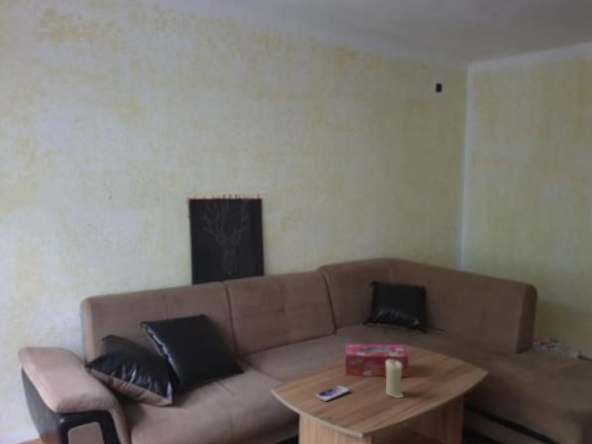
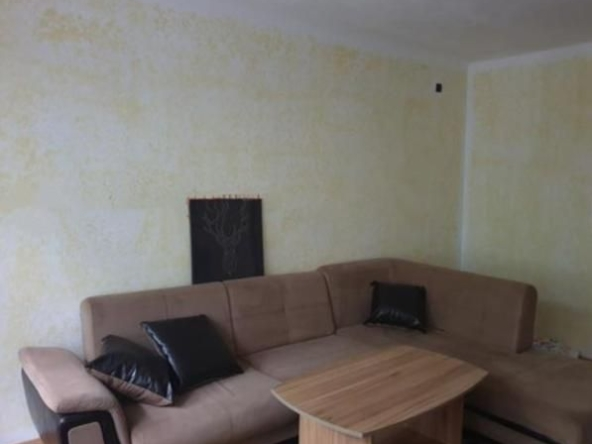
- smartphone [314,384,351,402]
- tissue box [344,343,409,378]
- candle [385,360,404,399]
